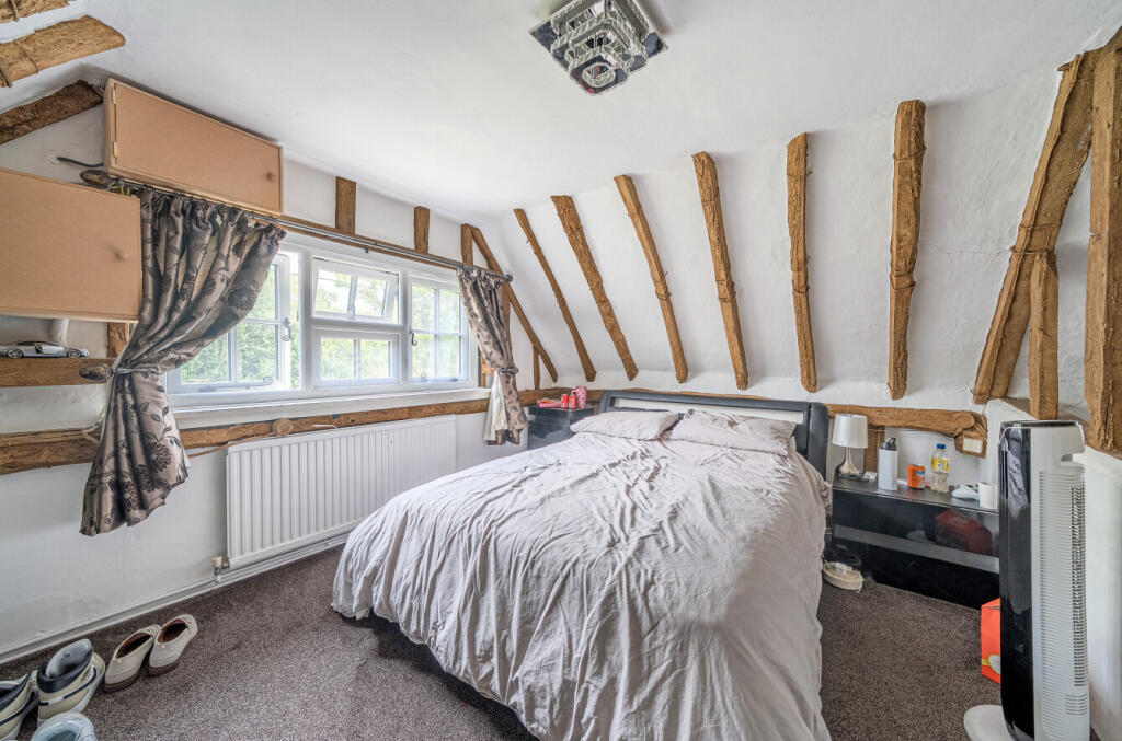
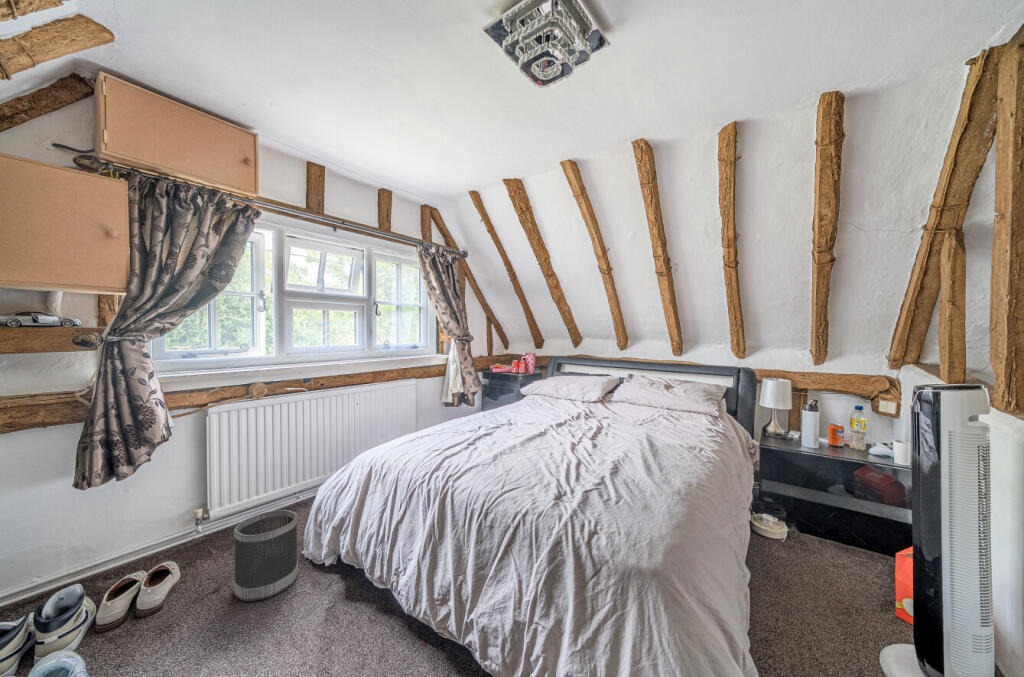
+ wastebasket [233,509,299,602]
